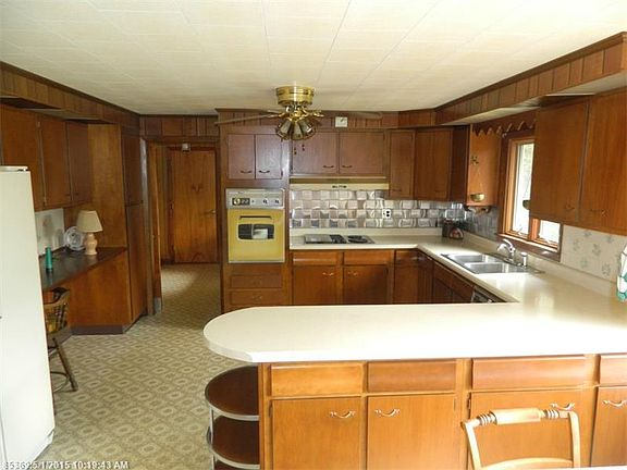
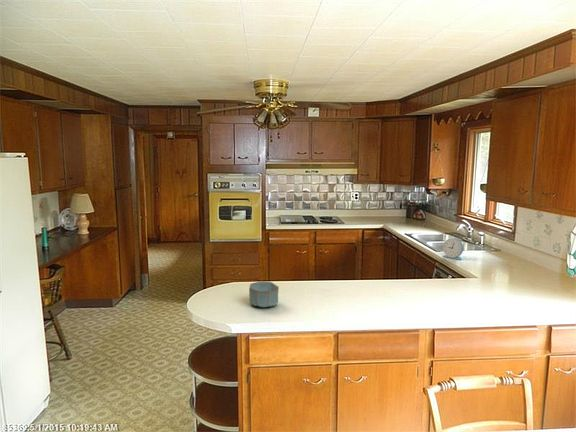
+ alarm clock [442,237,464,261]
+ bowl [248,281,280,308]
